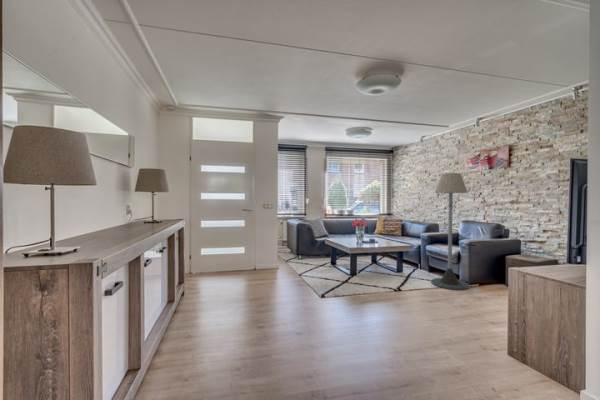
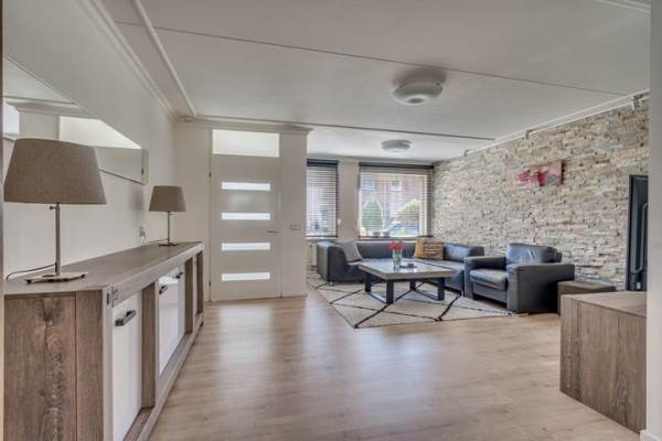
- floor lamp [430,172,470,291]
